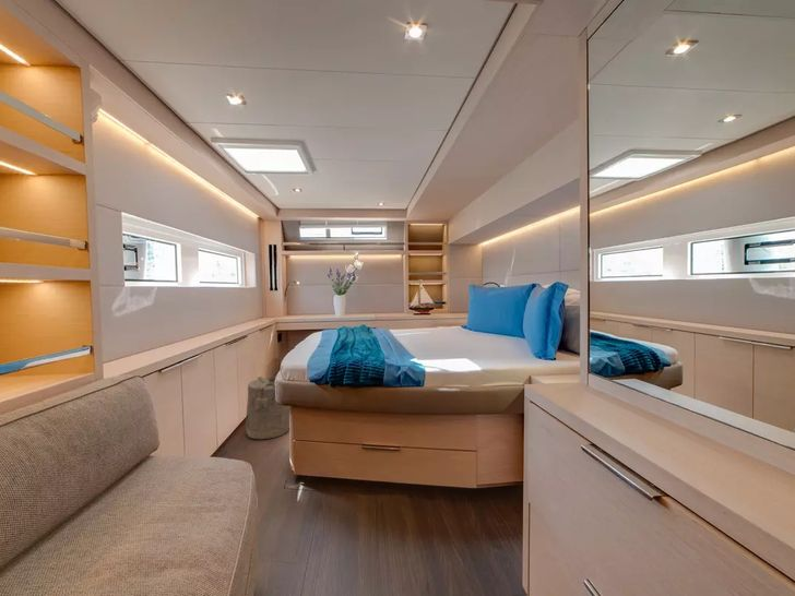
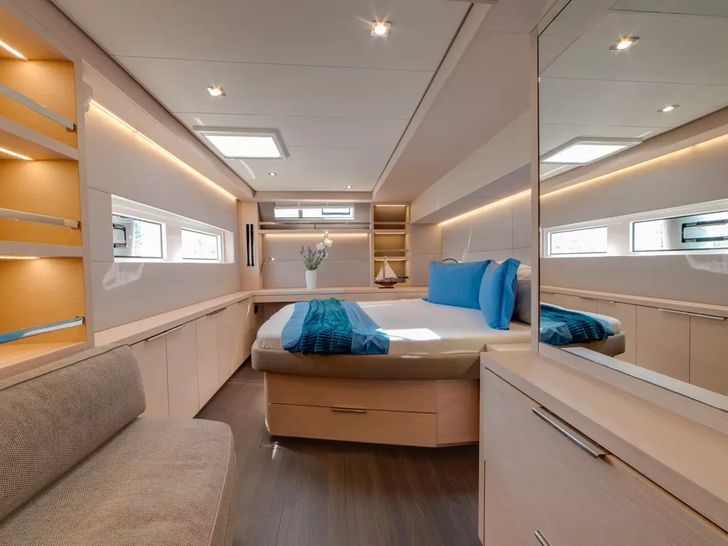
- laundry hamper [245,376,290,440]
